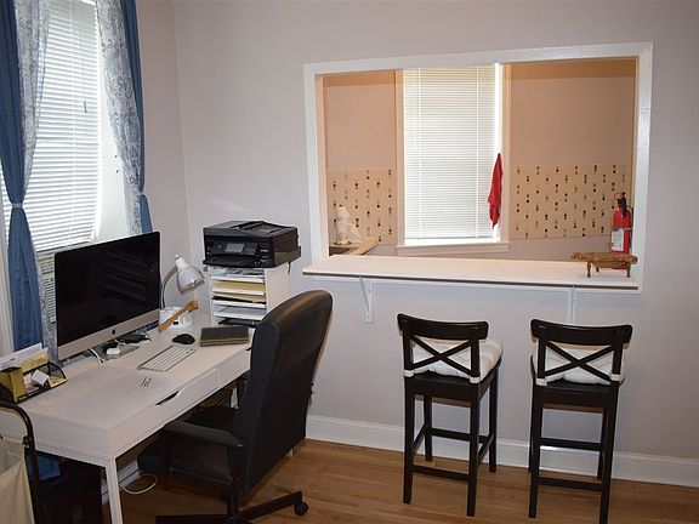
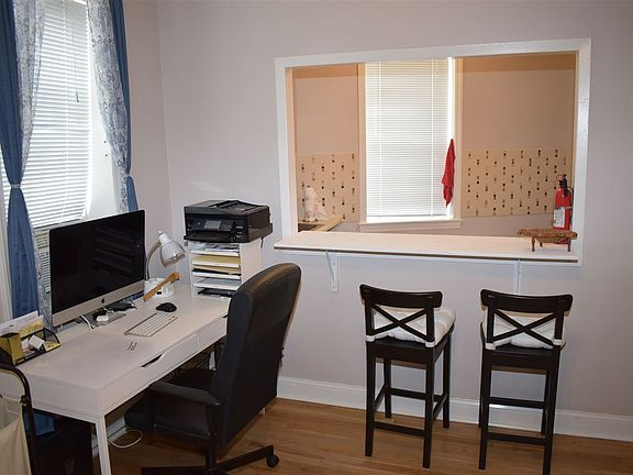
- notepad [199,324,250,347]
